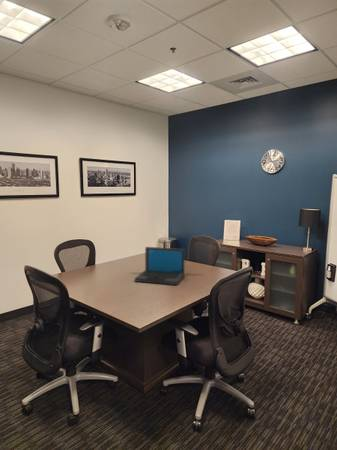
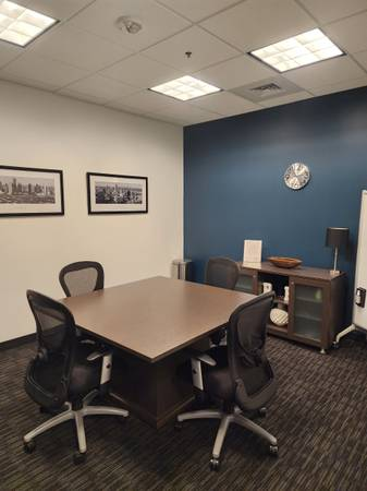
- laptop [134,246,186,286]
